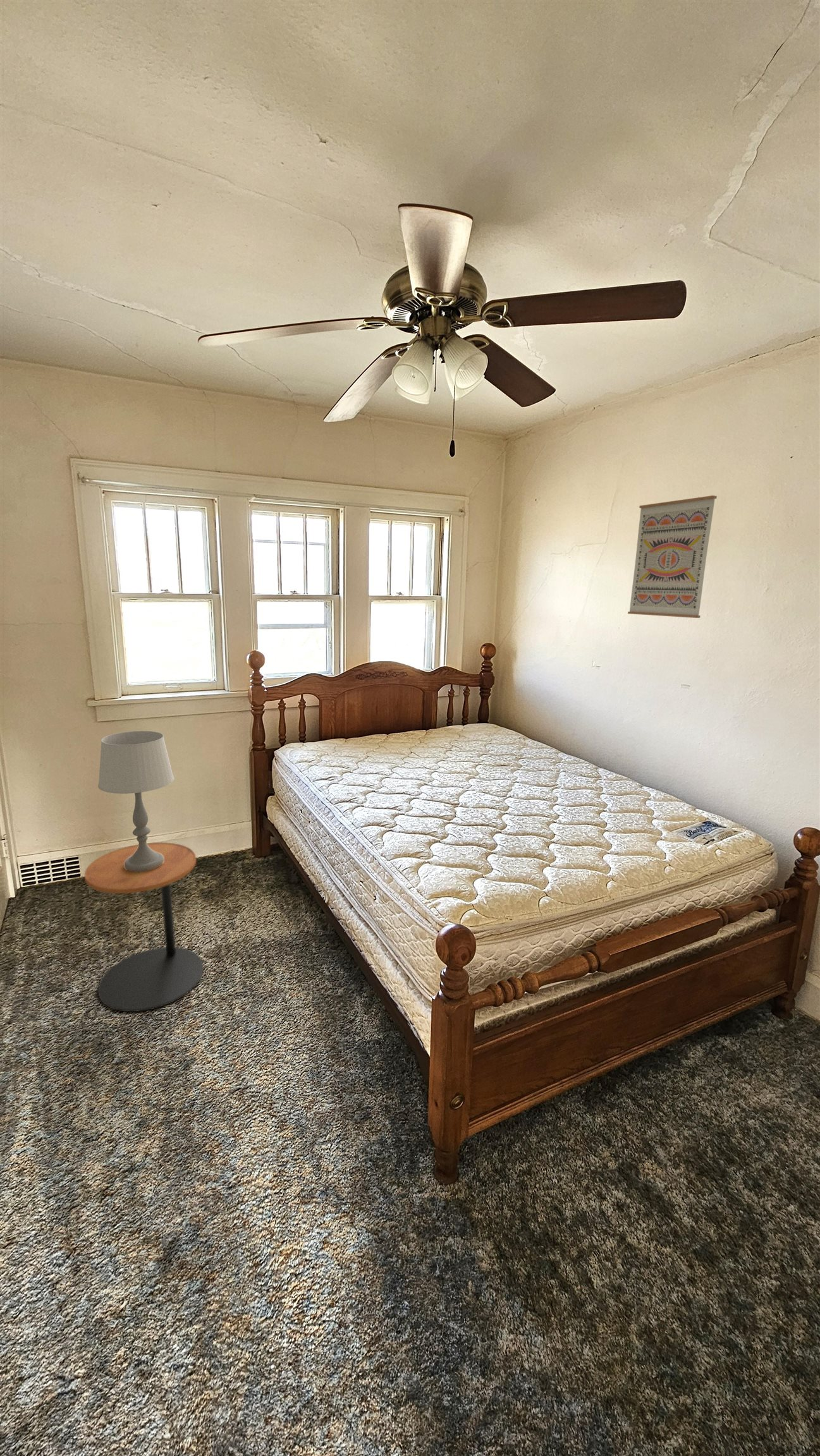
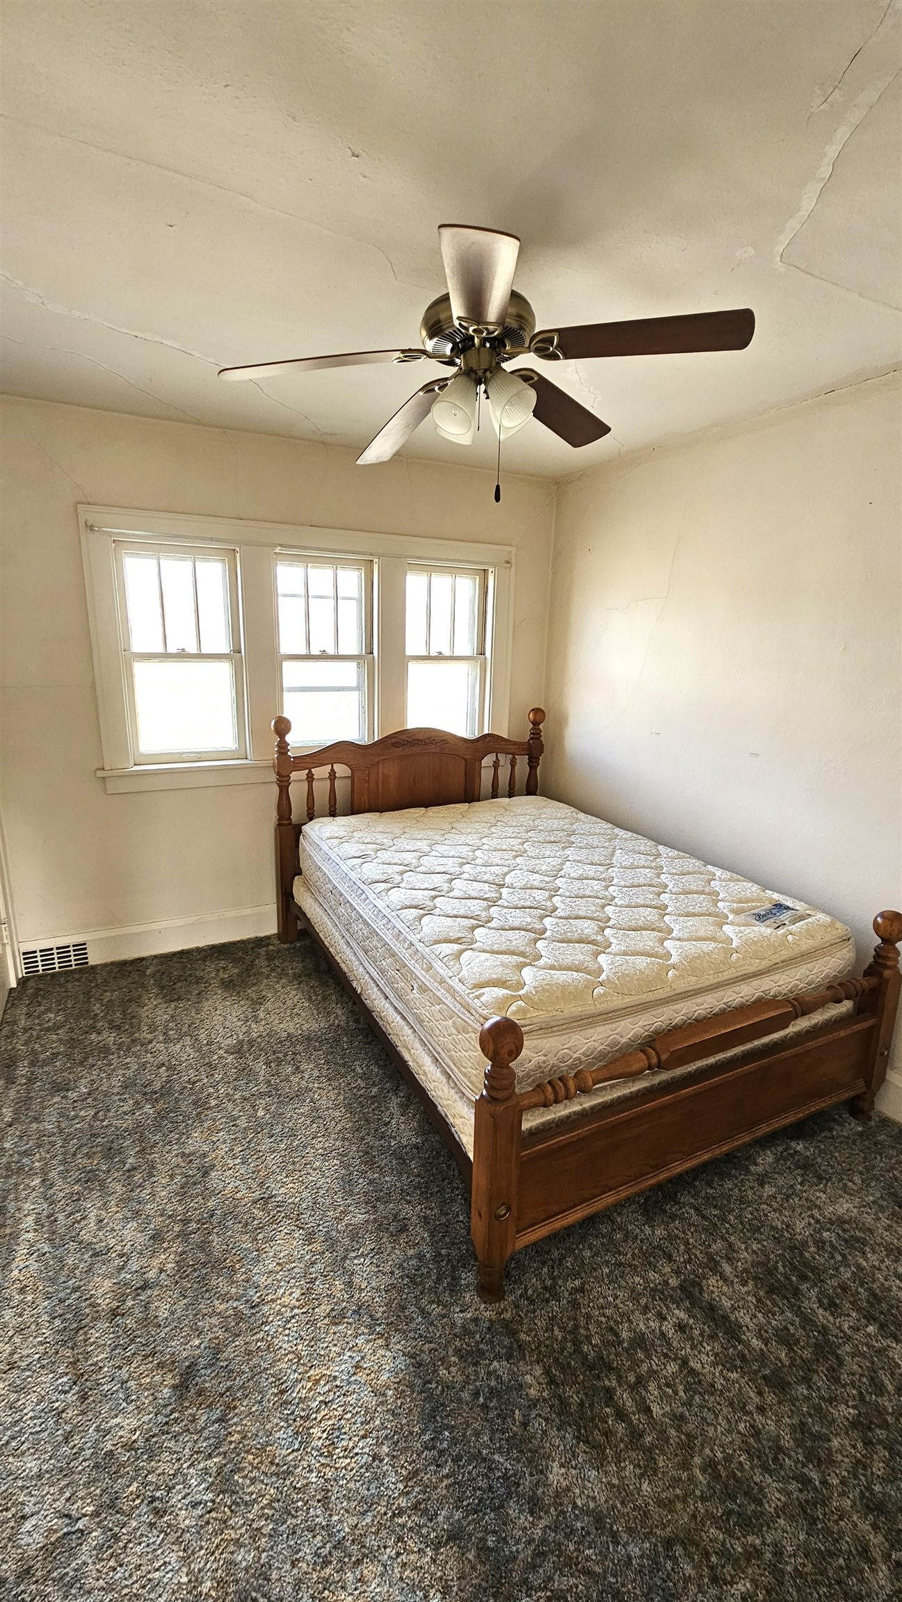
- side table [84,842,204,1012]
- wall art [627,495,718,619]
- table lamp [97,730,175,872]
